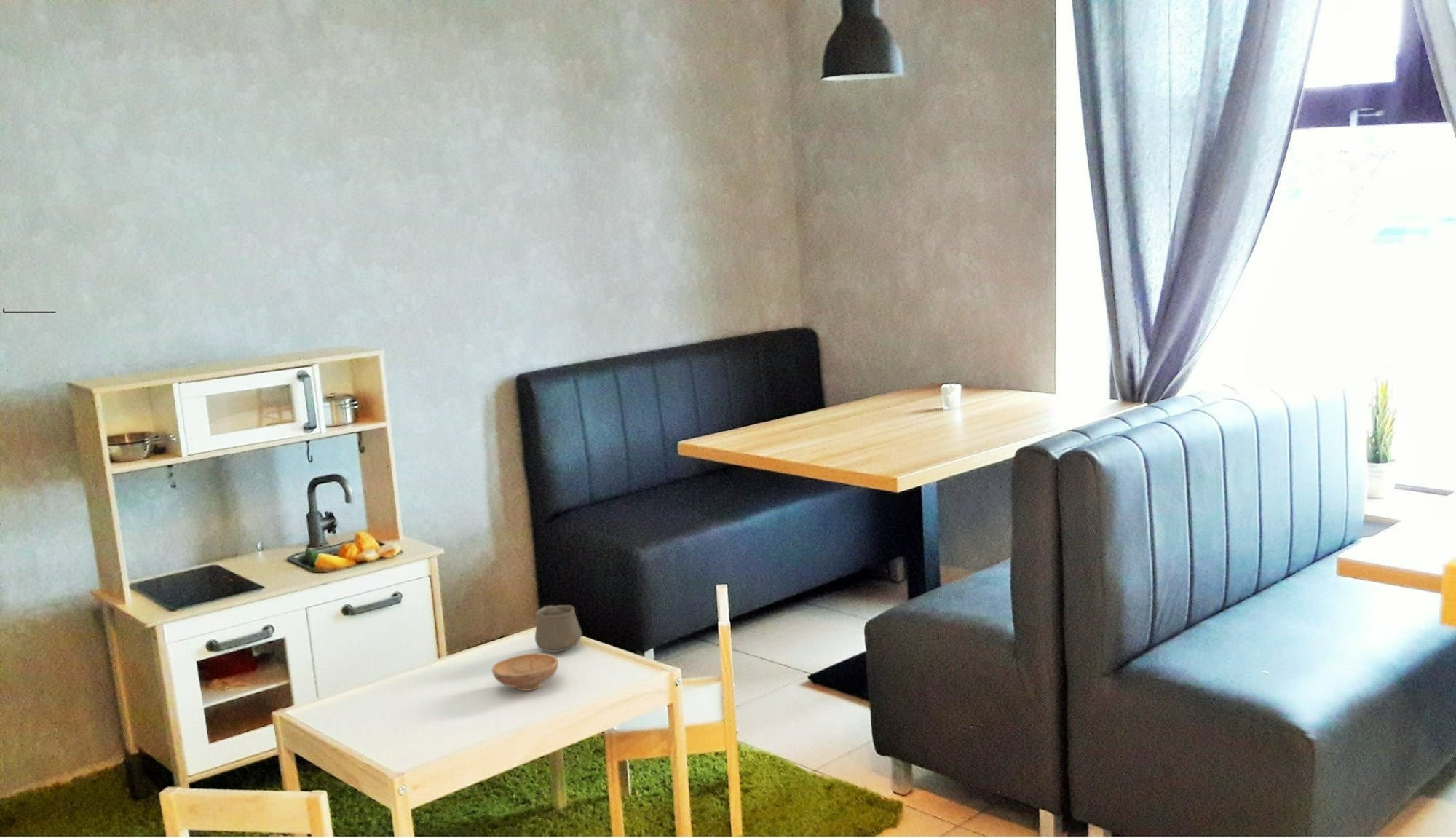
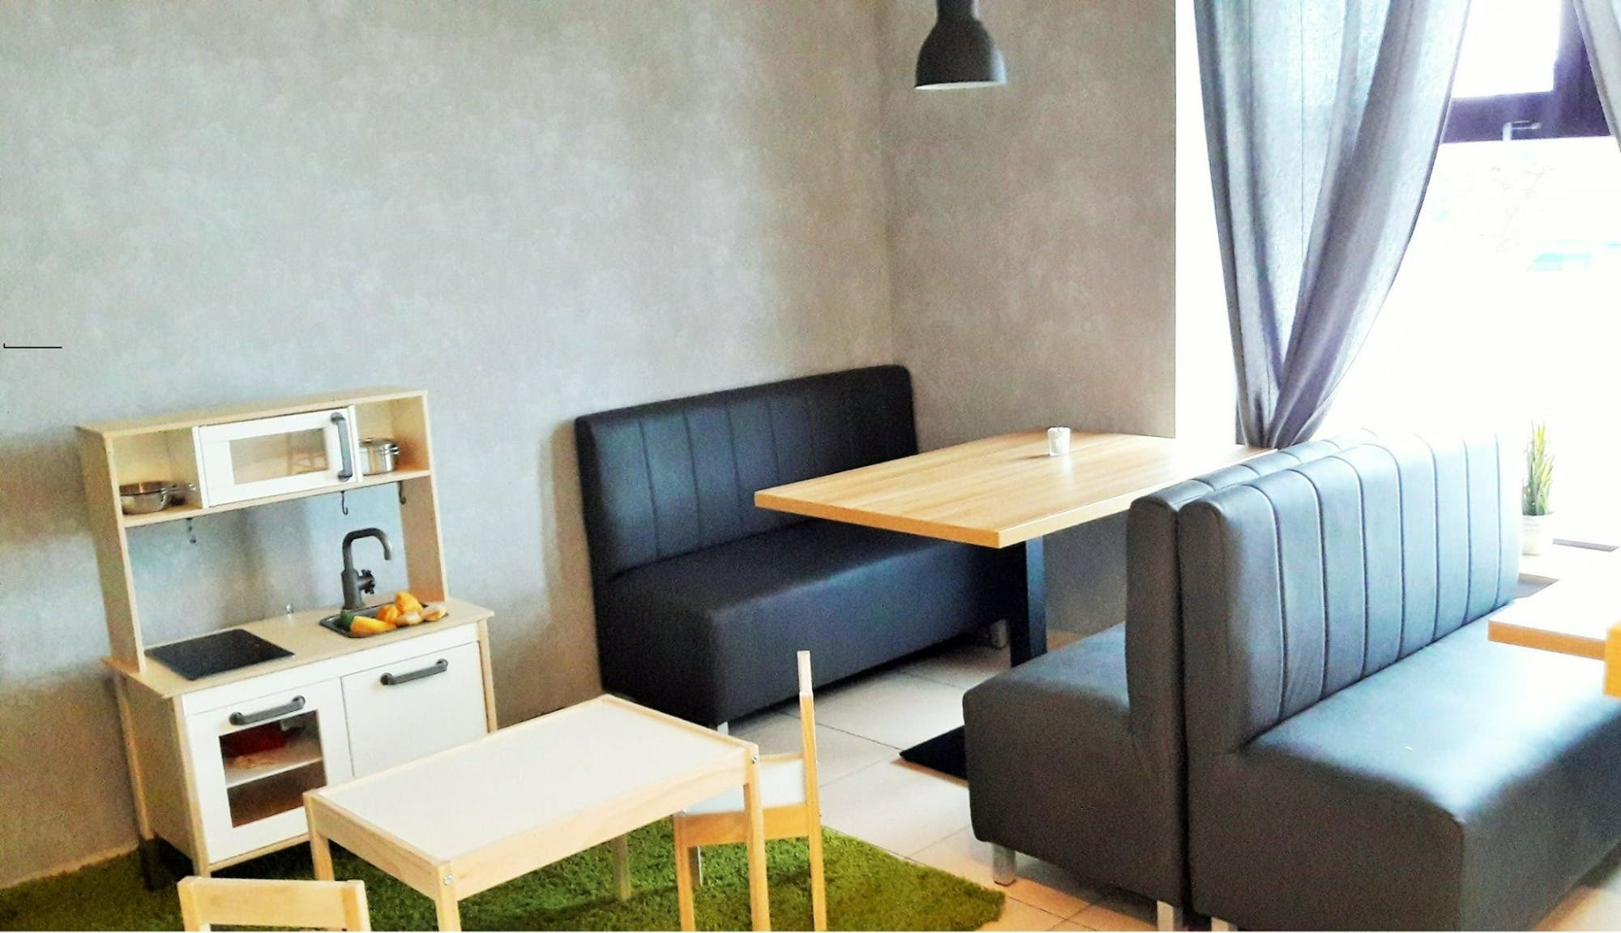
- cup [534,604,582,653]
- bowl [491,652,559,692]
